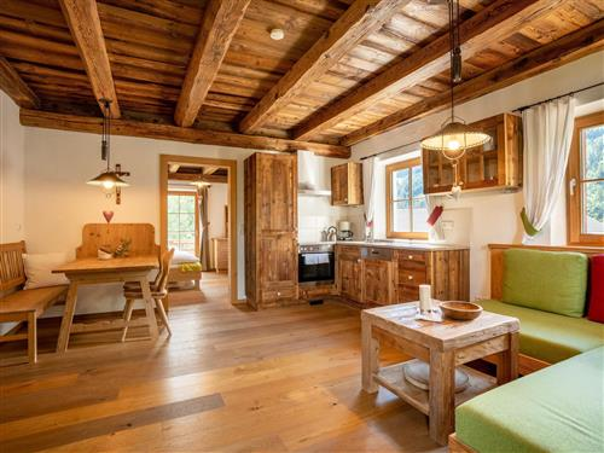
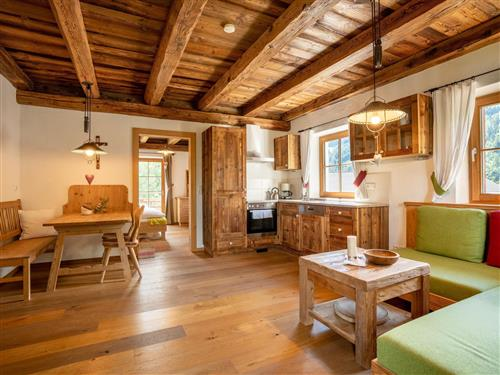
+ basket [137,238,156,260]
